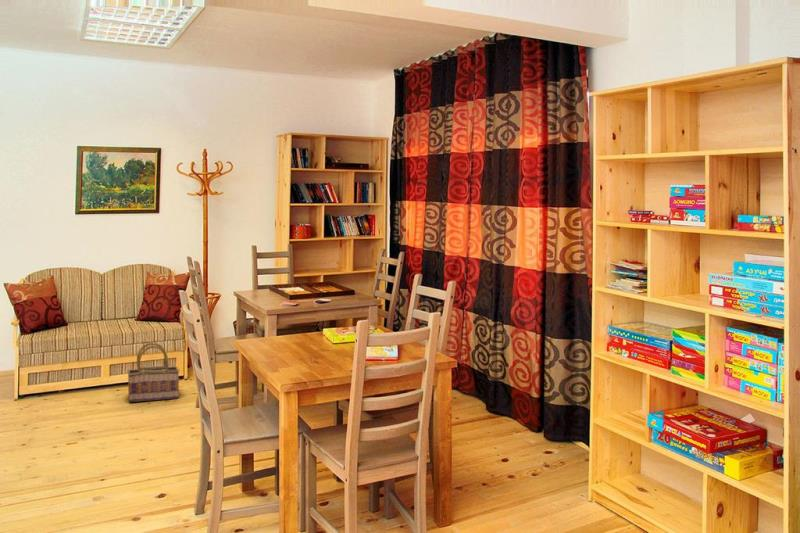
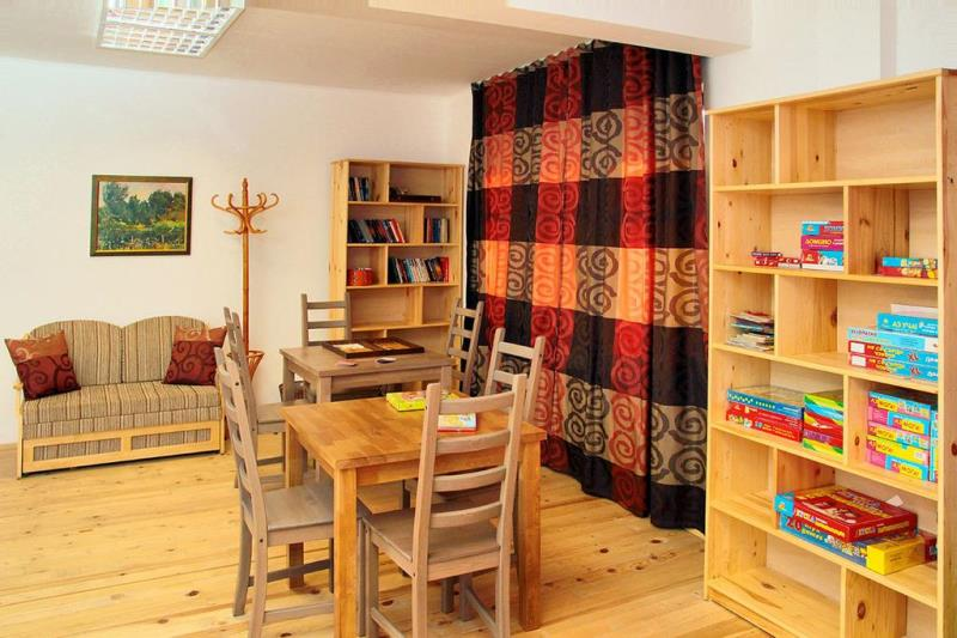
- basket [126,342,180,403]
